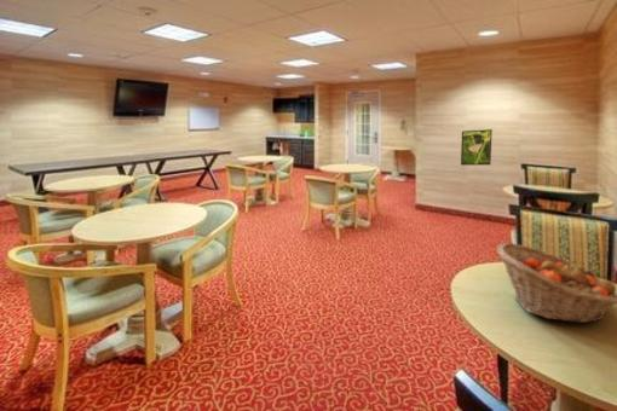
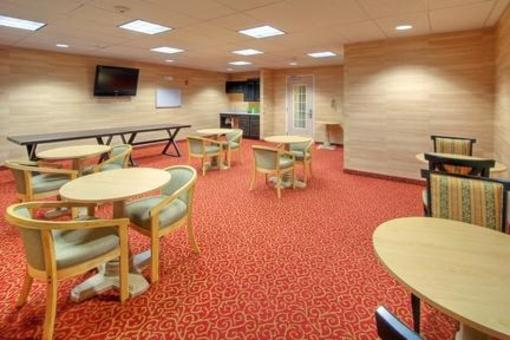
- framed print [460,128,494,167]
- fruit basket [495,242,617,324]
